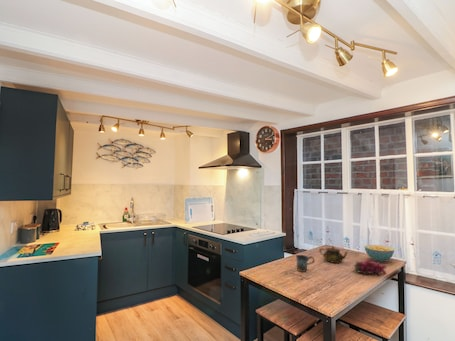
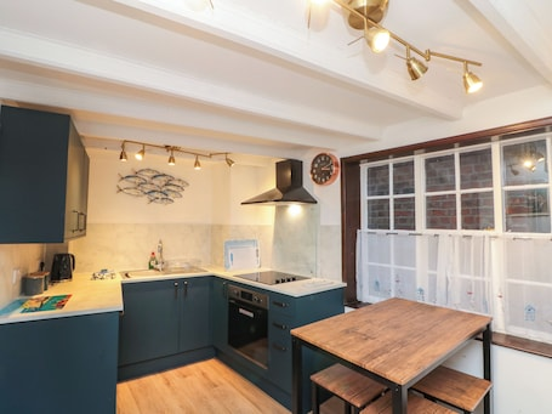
- mug [295,254,315,273]
- cereal bowl [364,244,395,263]
- teapot [318,245,349,264]
- grapes [351,258,387,277]
